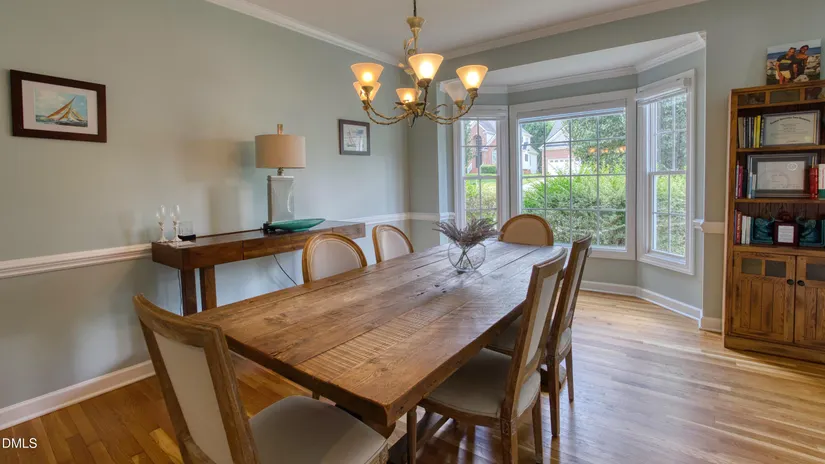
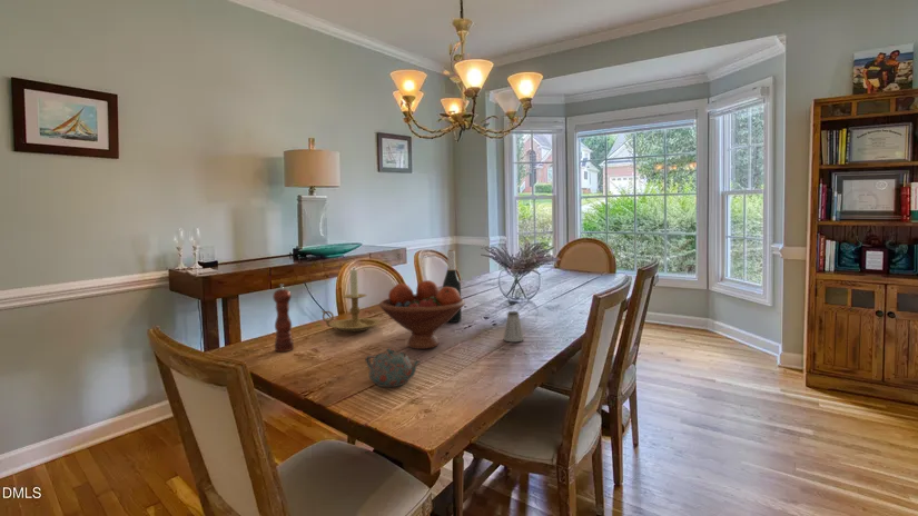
+ pepper mill [272,282,295,353]
+ candle holder [320,266,382,333]
+ fruit bowl [378,279,466,350]
+ saltshaker [503,310,524,343]
+ wine bottle [442,249,463,324]
+ teapot [365,347,423,388]
